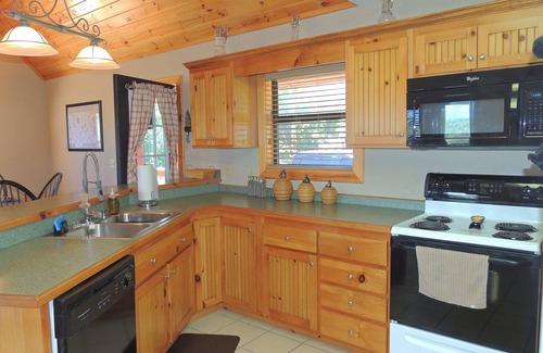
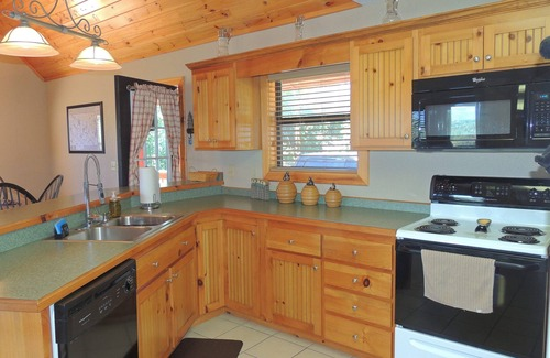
- soap dispenser [73,192,98,241]
